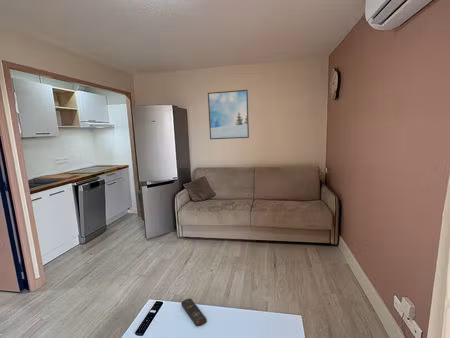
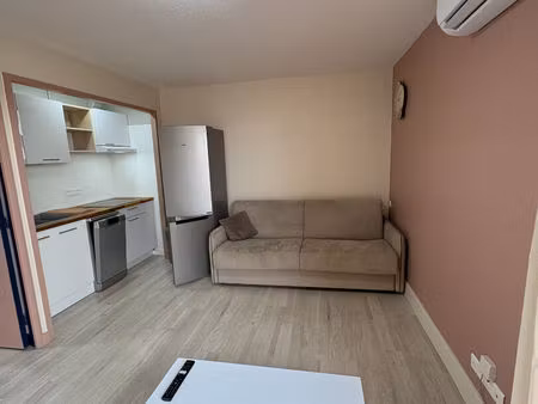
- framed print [207,89,250,140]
- remote control [180,298,208,327]
